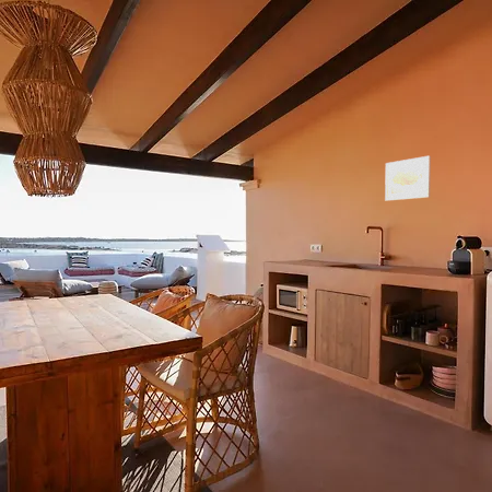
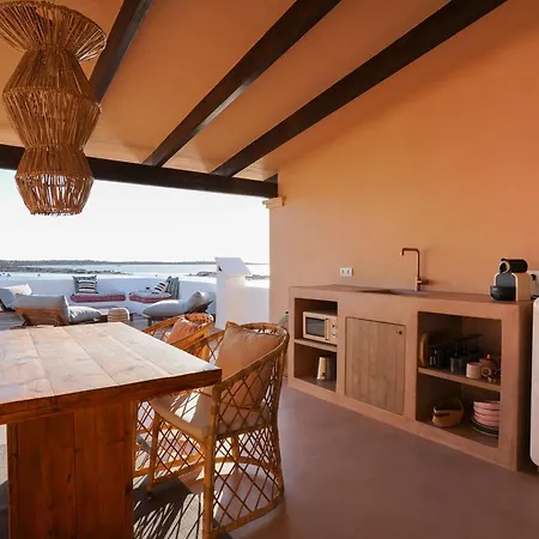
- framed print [384,155,432,202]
